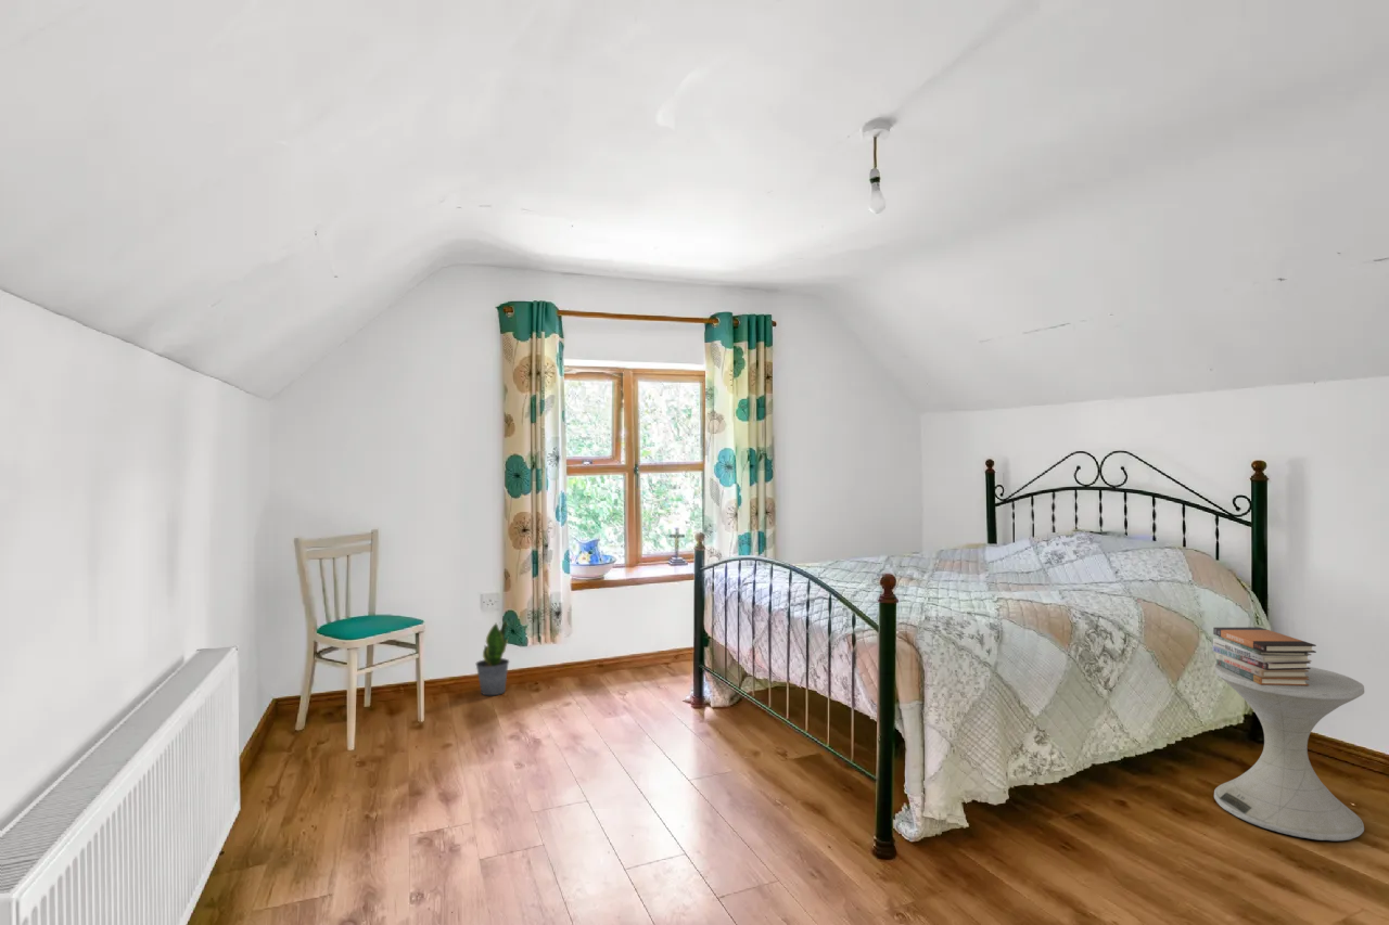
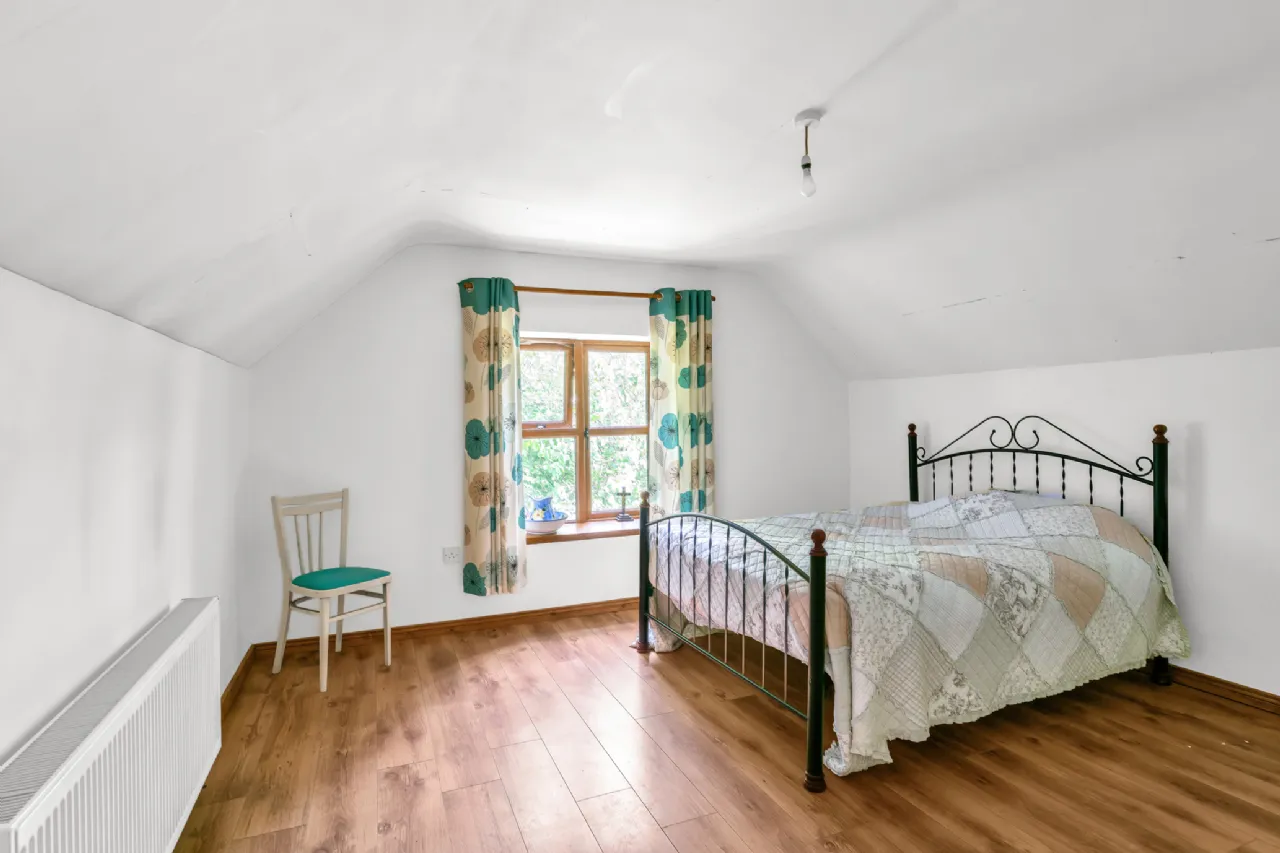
- side table [1213,663,1365,842]
- potted plant [474,620,510,696]
- book stack [1212,626,1317,685]
